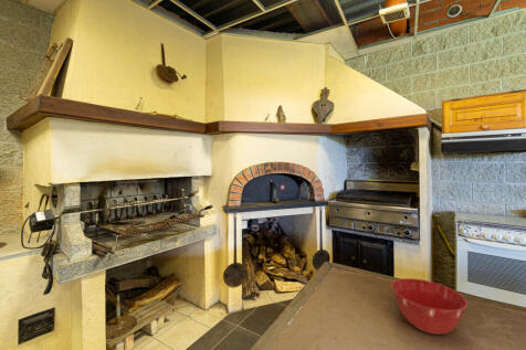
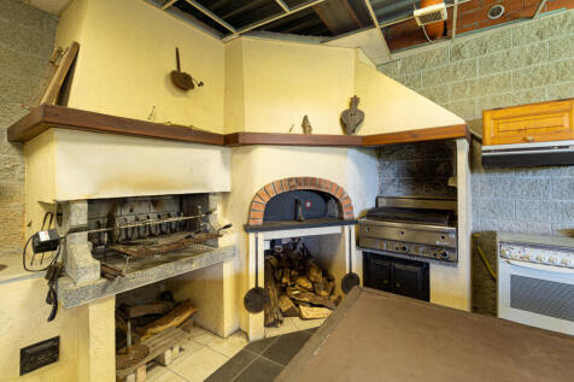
- mixing bowl [390,277,469,336]
